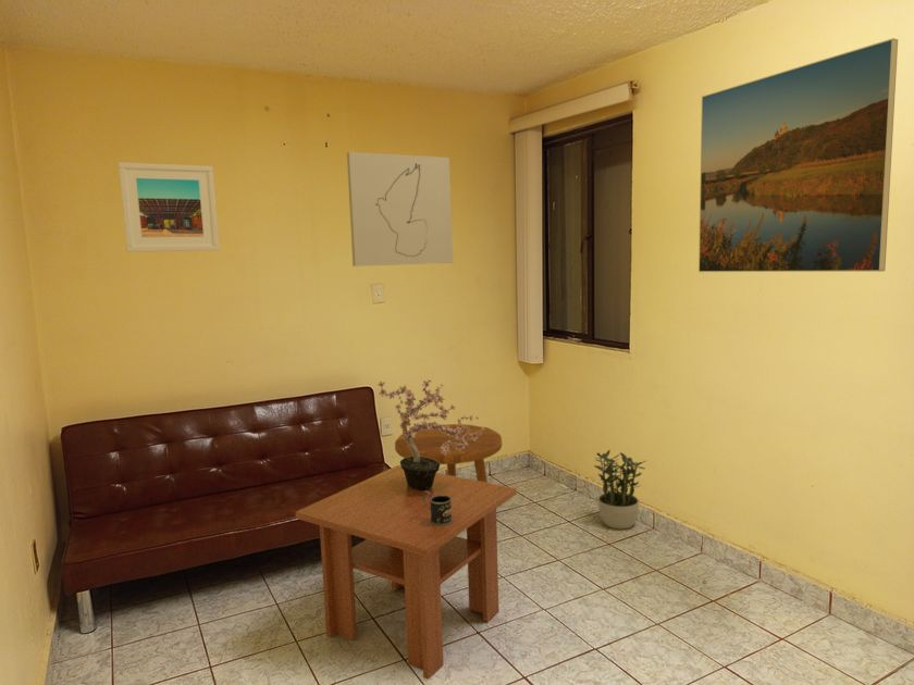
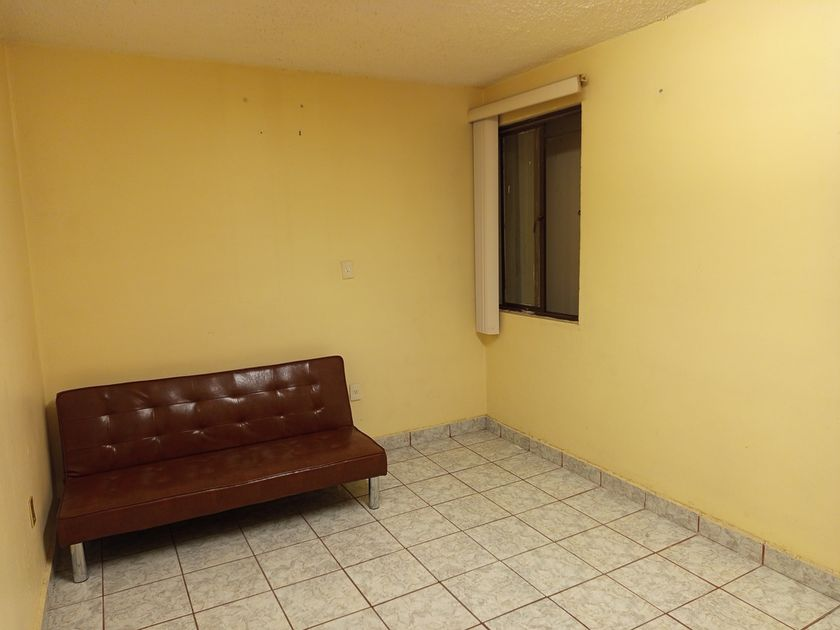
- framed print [697,37,899,273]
- potted plant [376,378,484,489]
- mug [422,491,453,526]
- potted plant [593,449,646,531]
- coffee table [295,464,518,681]
- wall art [346,151,454,267]
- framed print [118,161,220,253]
- footstool [394,423,503,483]
